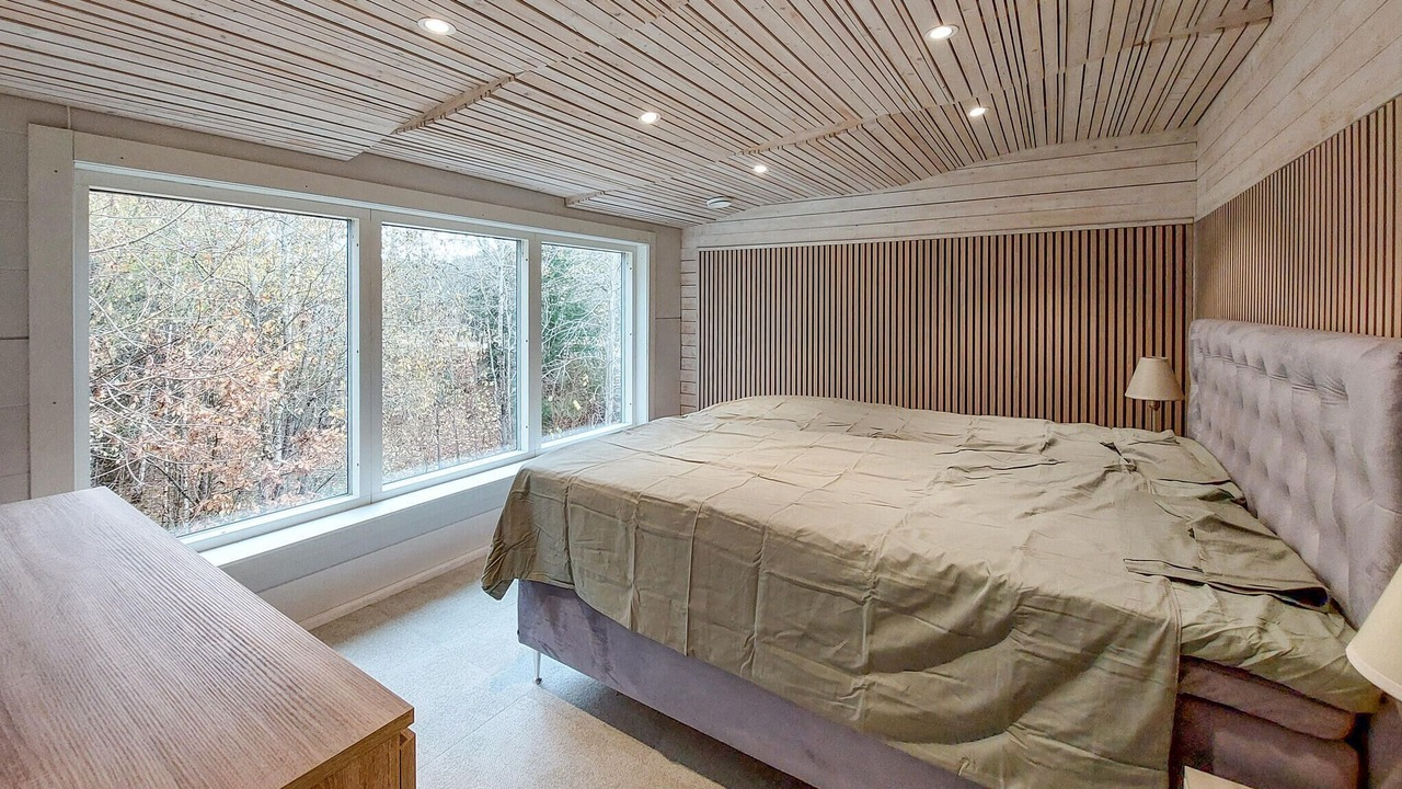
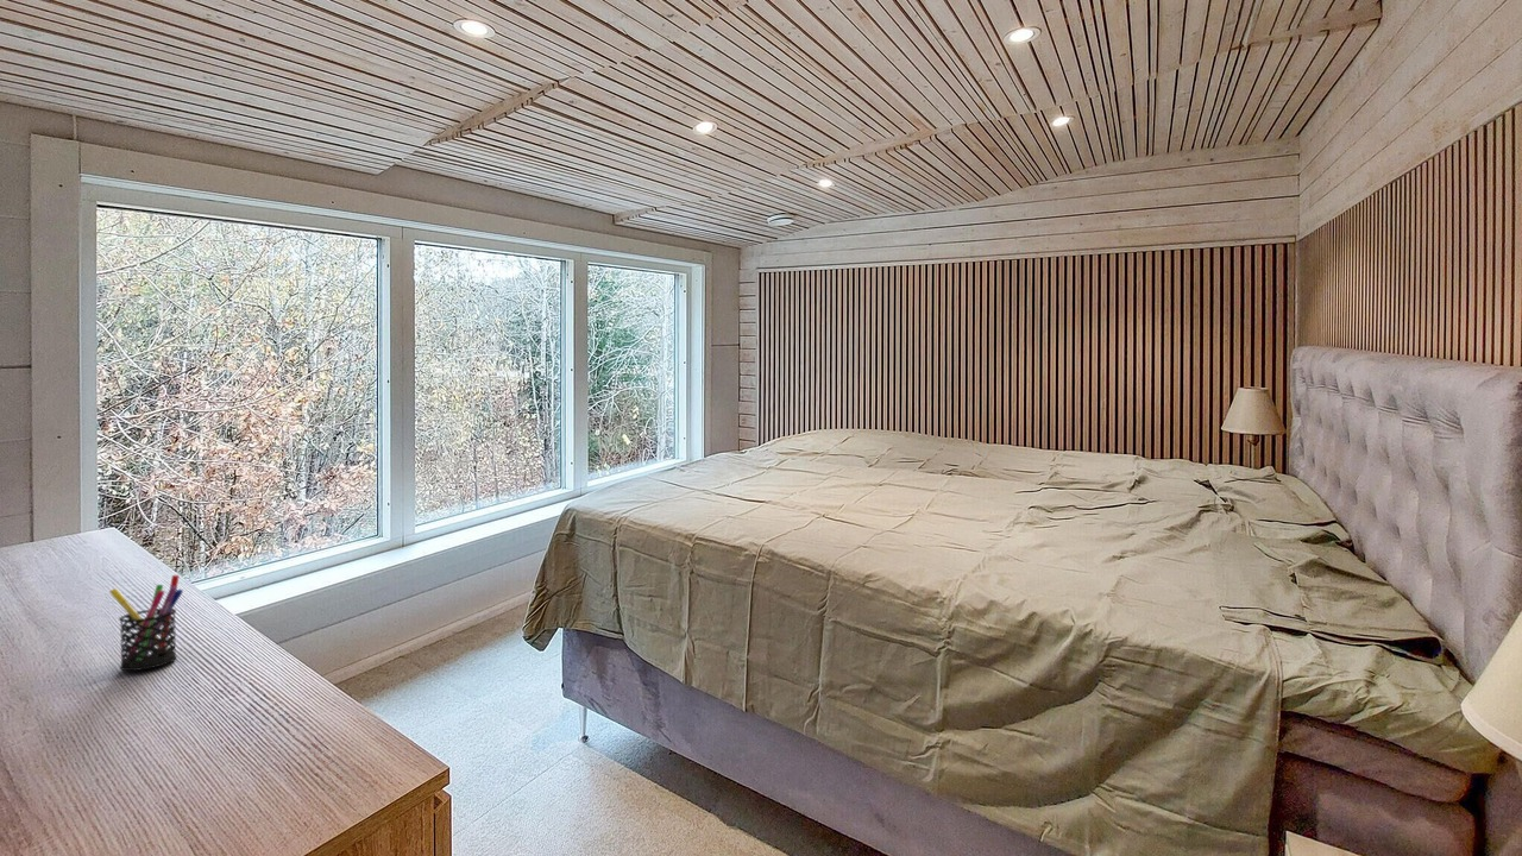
+ pen holder [108,574,184,672]
